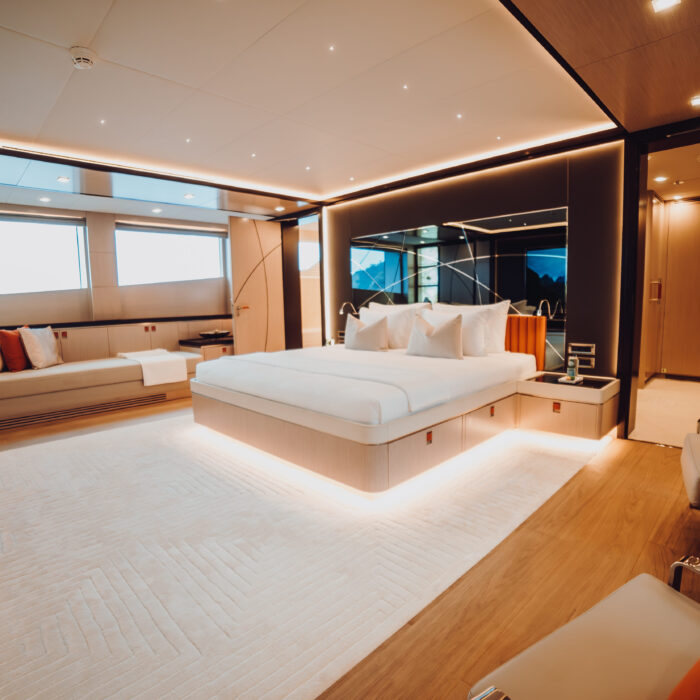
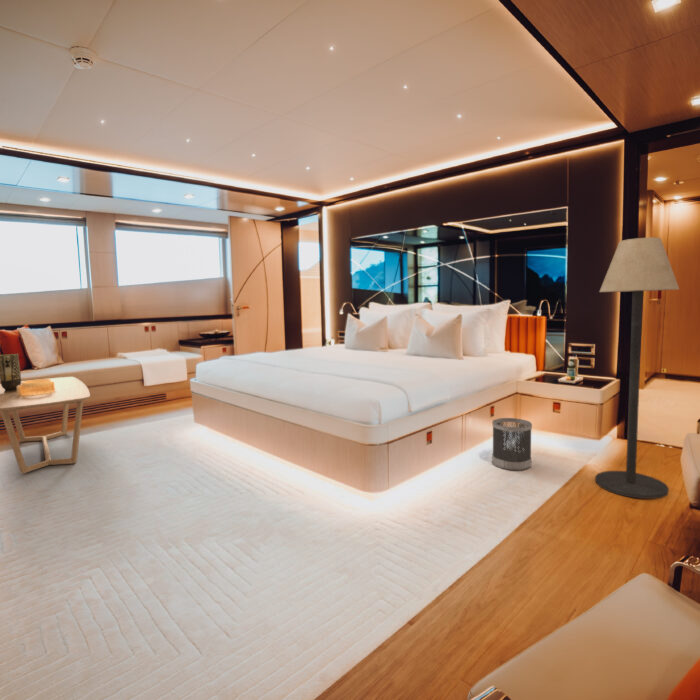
+ vase [0,353,22,392]
+ wastebasket [491,417,533,472]
+ architectural model [17,378,55,396]
+ coffee table [0,376,91,475]
+ floor lamp [594,236,680,500]
